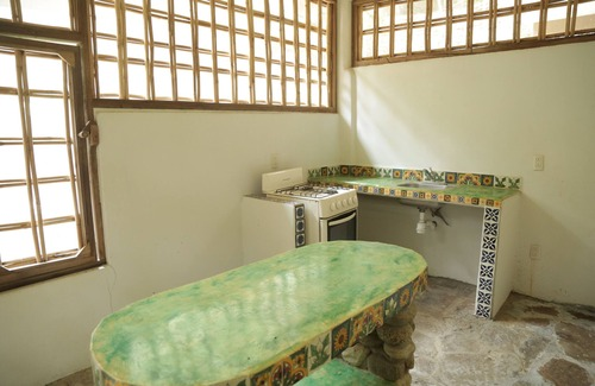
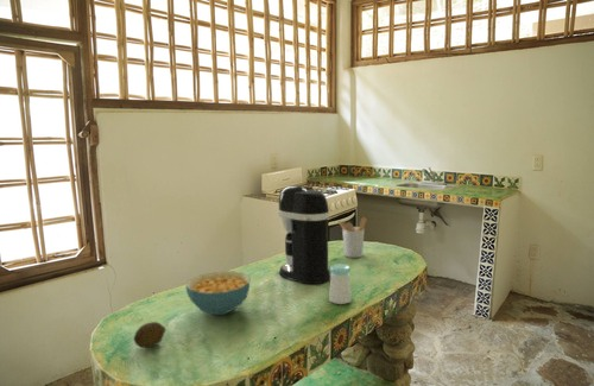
+ fruit [133,321,166,349]
+ coffee maker [277,184,330,285]
+ cereal bowl [184,270,252,316]
+ salt shaker [328,262,353,305]
+ utensil holder [337,216,368,259]
